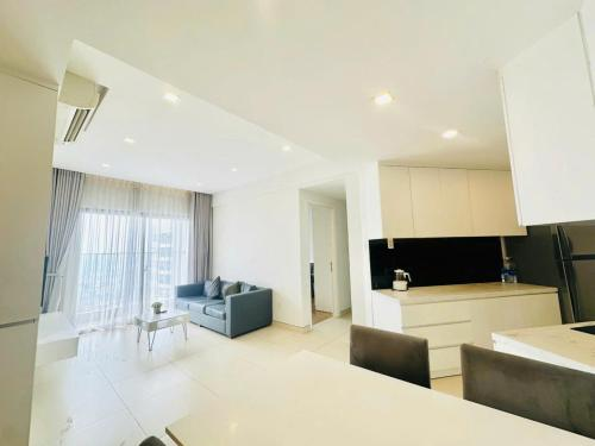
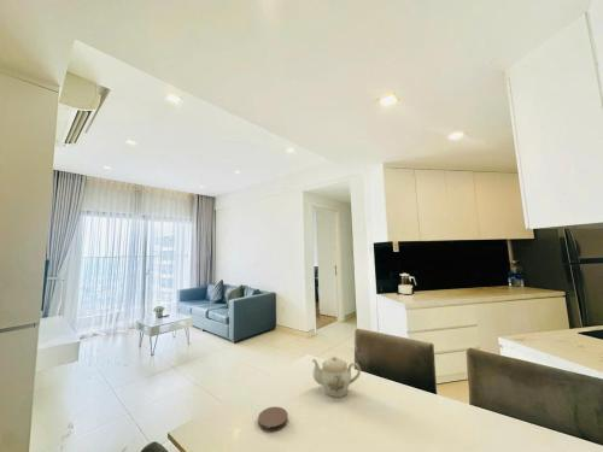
+ teapot [311,356,362,398]
+ coaster [257,406,289,433]
